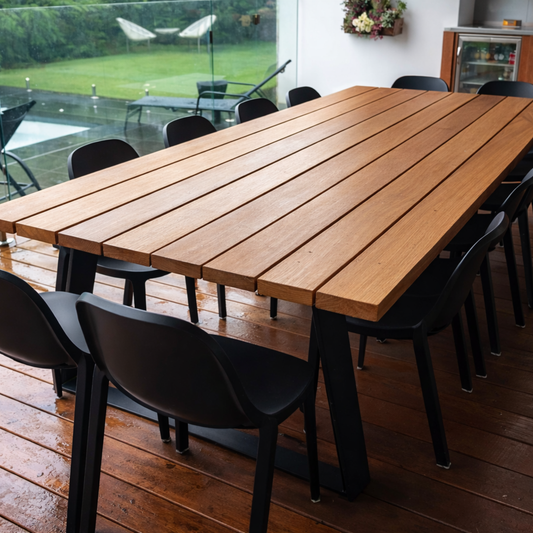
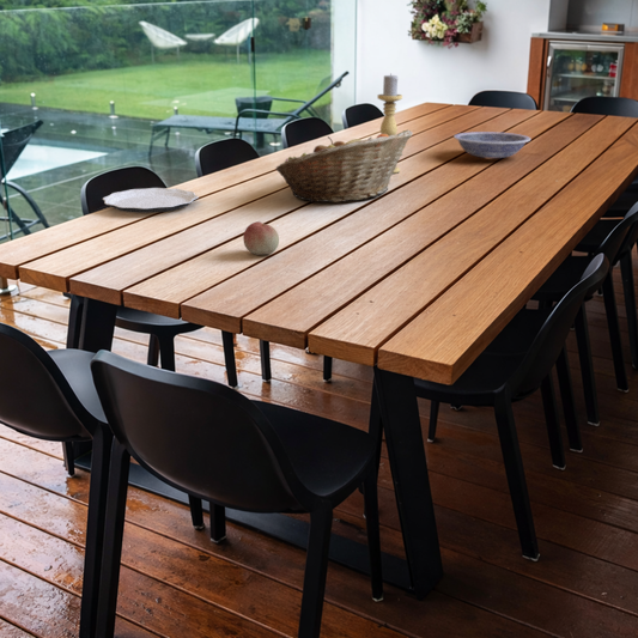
+ fruit [242,220,280,256]
+ candle holder [376,72,403,175]
+ fruit basket [274,128,414,203]
+ bowl [452,130,531,159]
+ plate [102,187,200,214]
